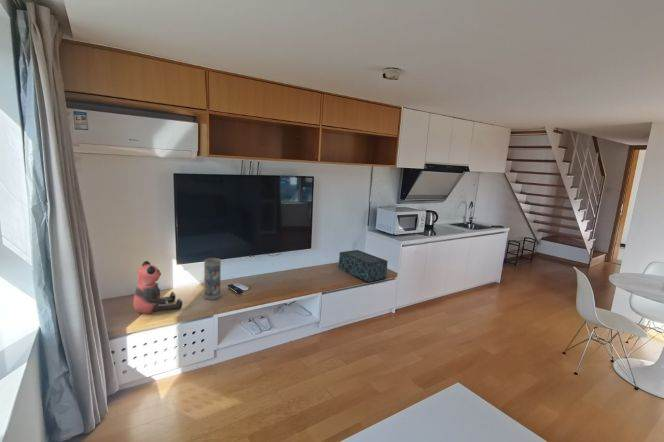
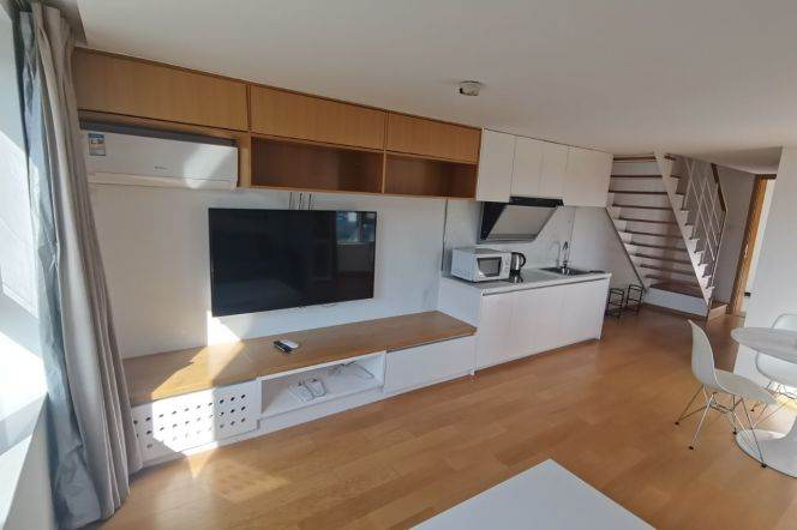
- bear [132,260,183,315]
- decorative box [338,249,389,283]
- vase [203,257,222,301]
